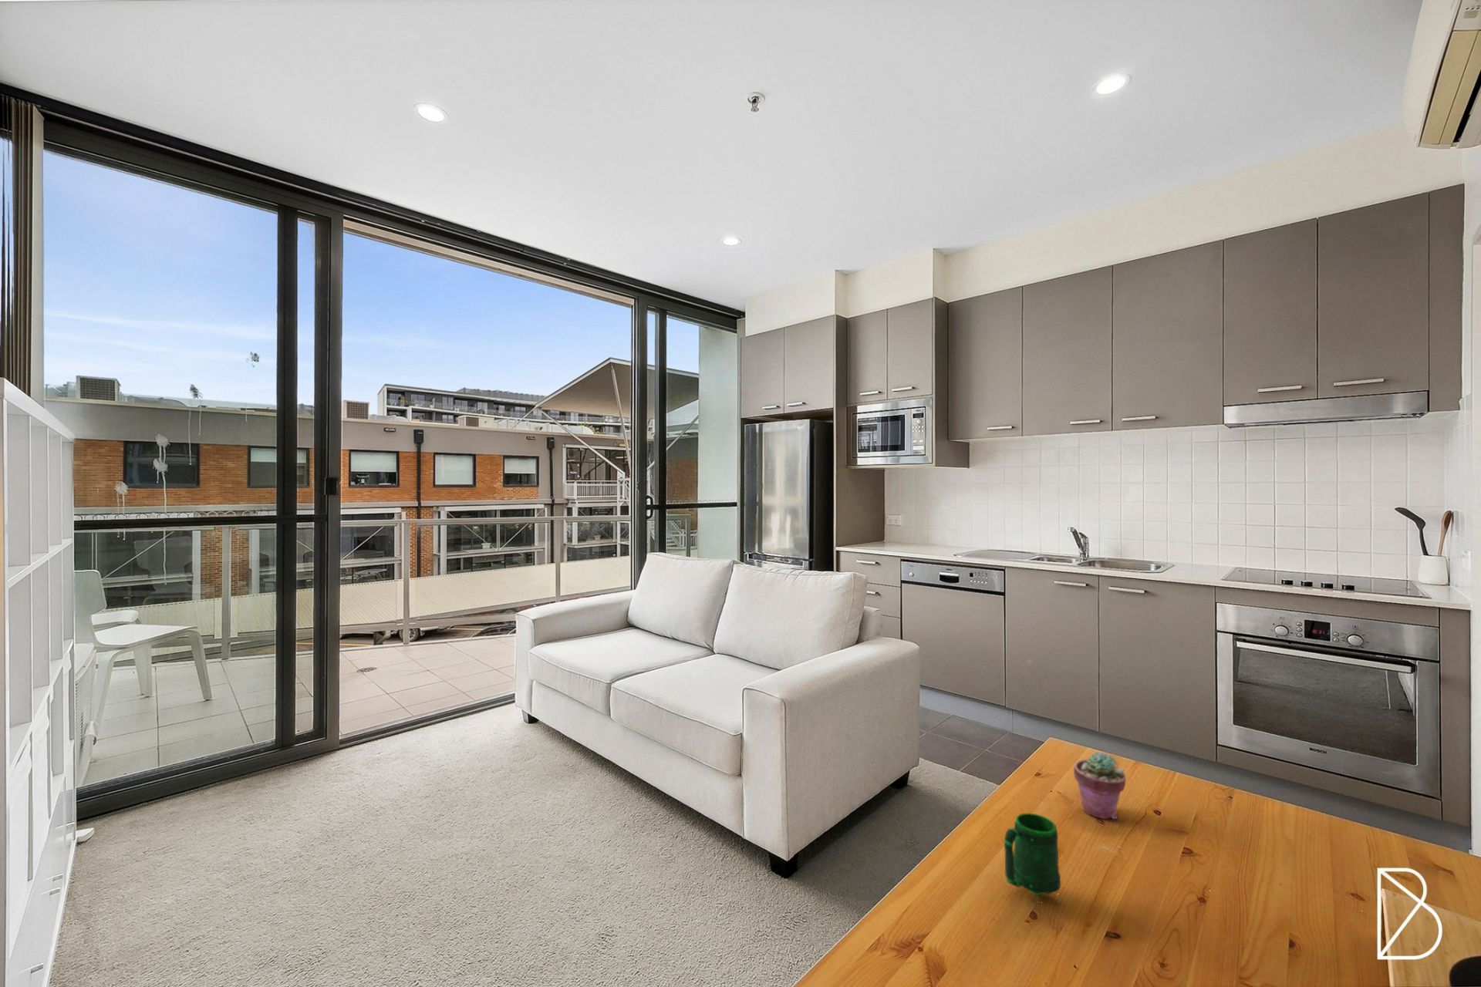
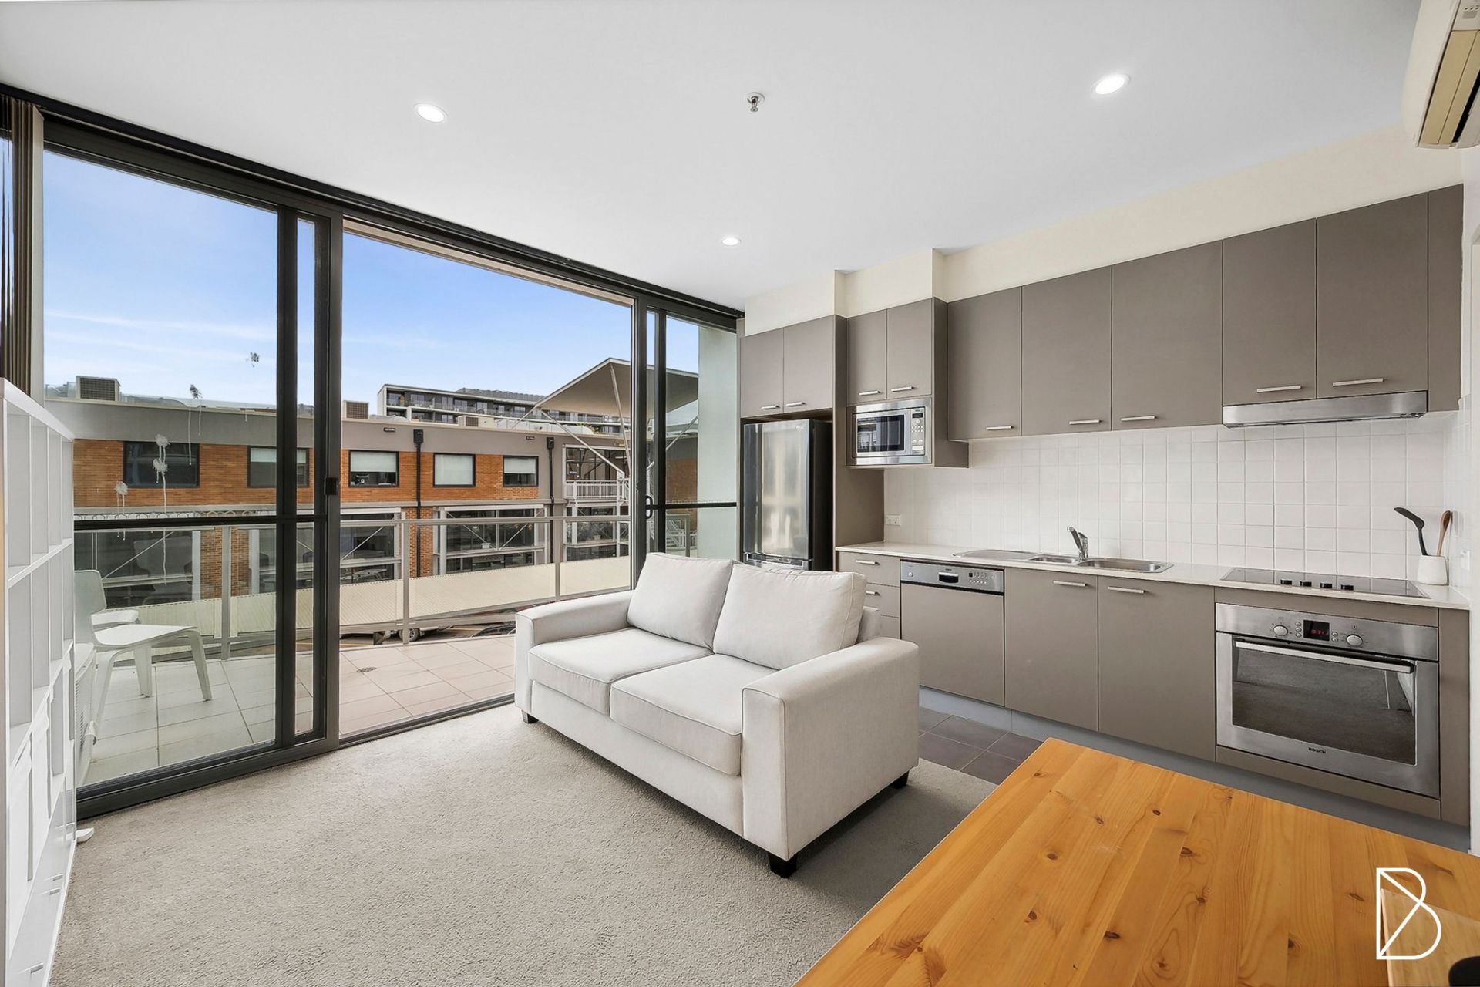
- potted succulent [1073,751,1127,821]
- mug [1004,813,1061,896]
